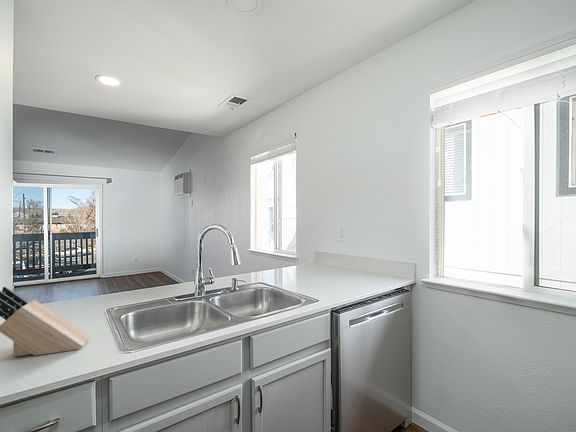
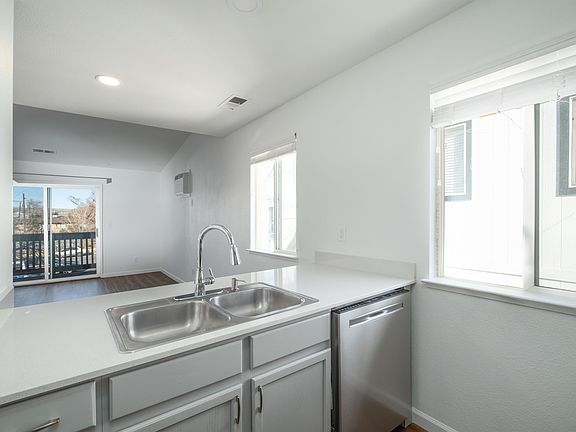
- knife block [0,286,91,358]
